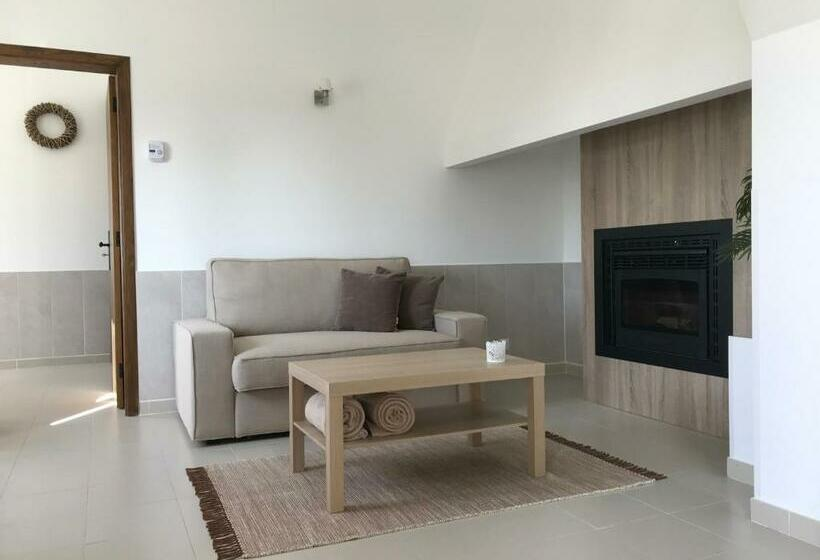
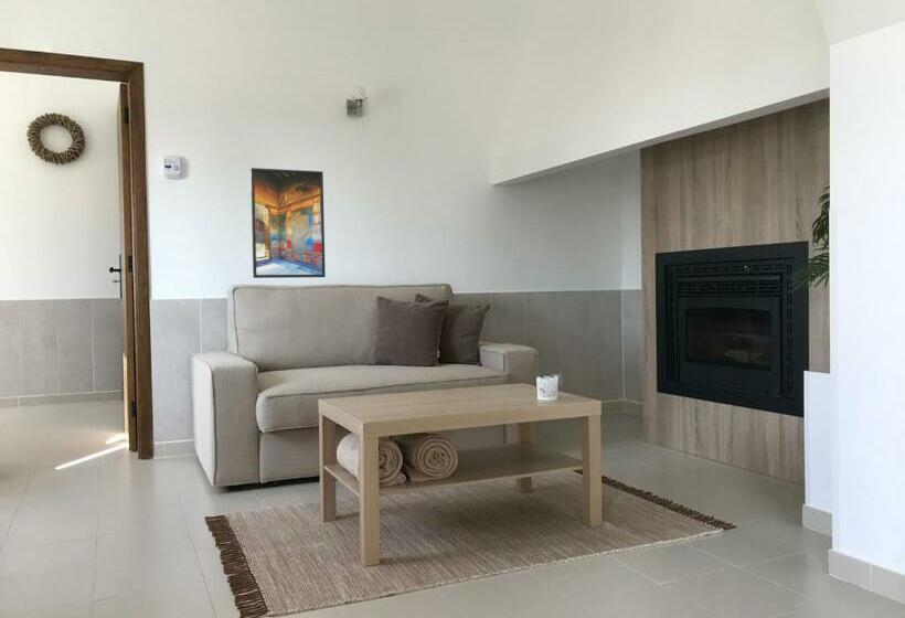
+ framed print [249,167,327,279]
